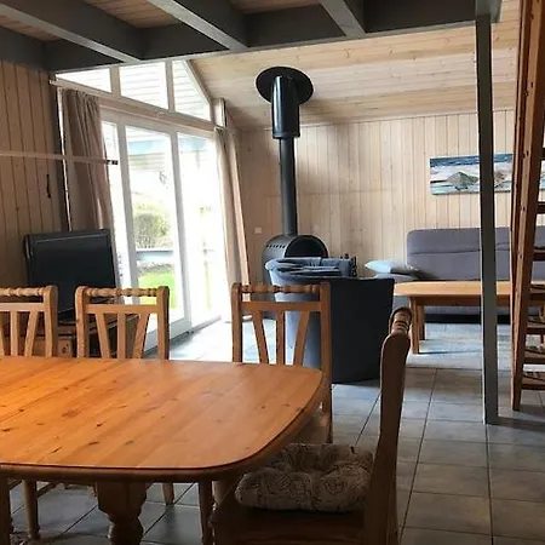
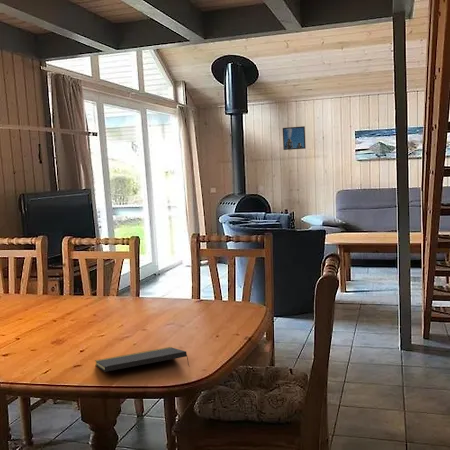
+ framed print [282,125,307,151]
+ notepad [94,346,190,373]
